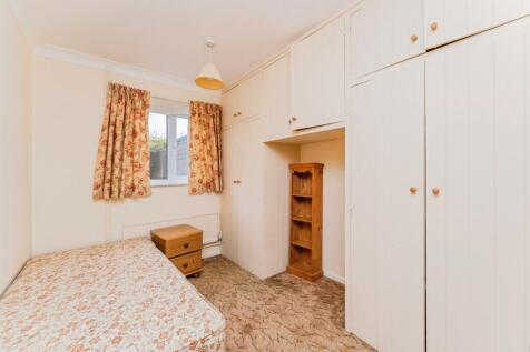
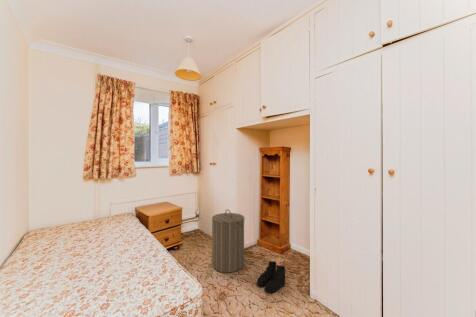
+ laundry hamper [211,208,245,273]
+ boots [256,260,287,294]
